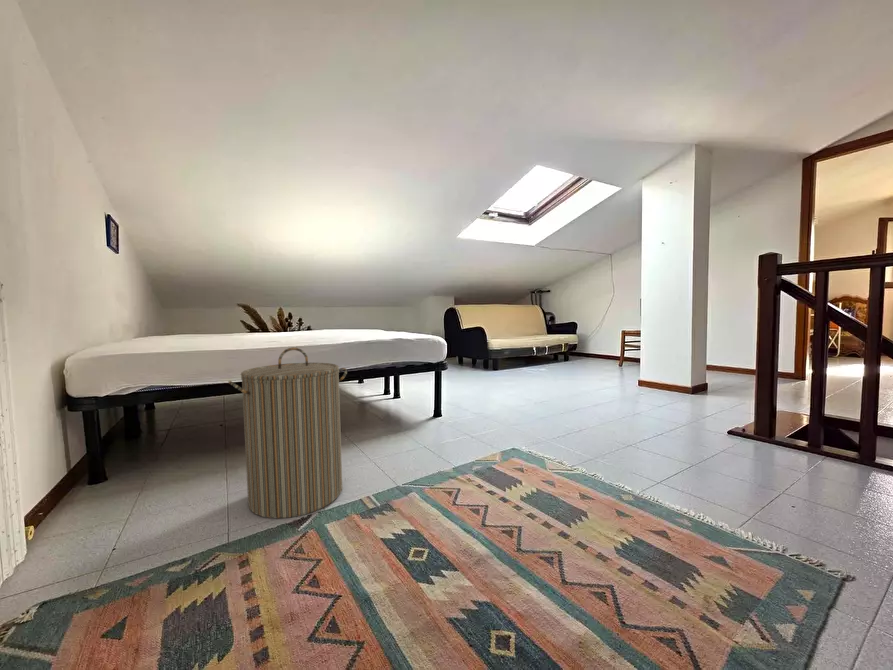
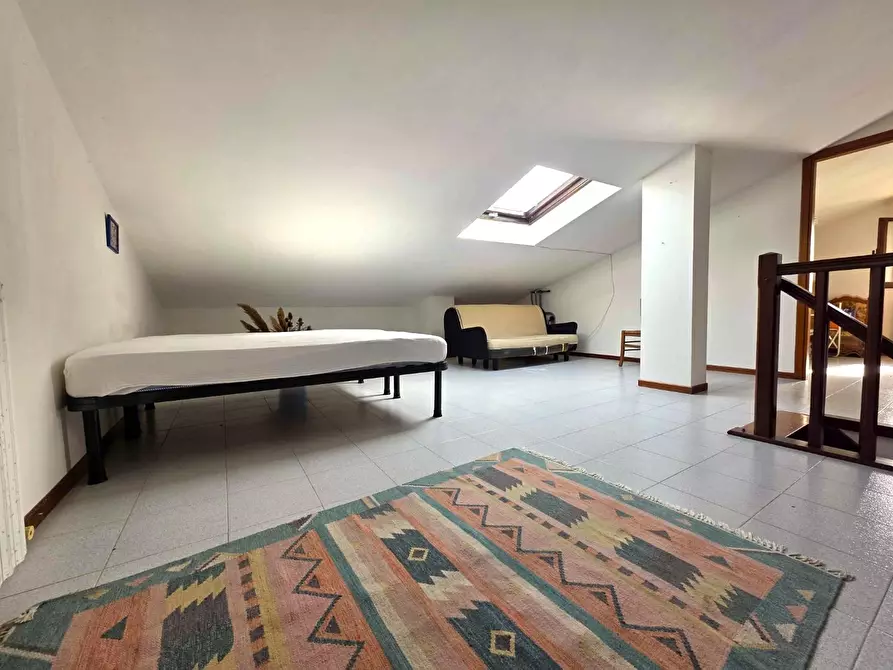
- laundry hamper [227,346,348,519]
